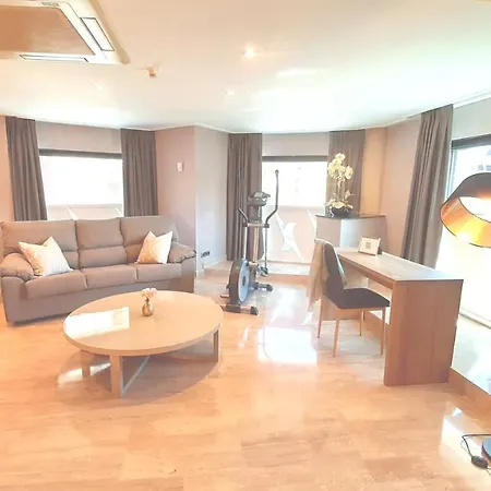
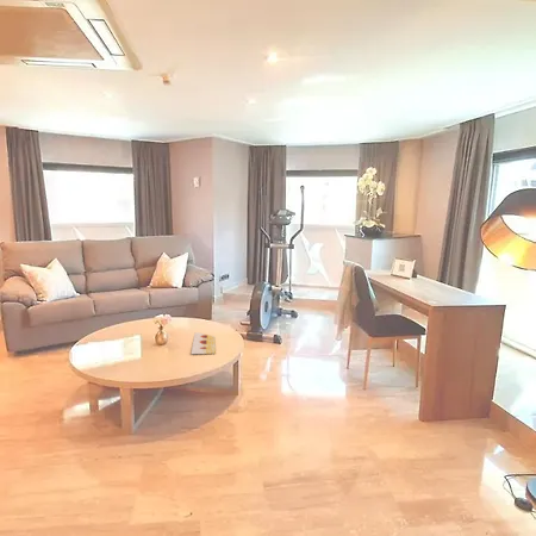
+ painting [191,331,217,355]
